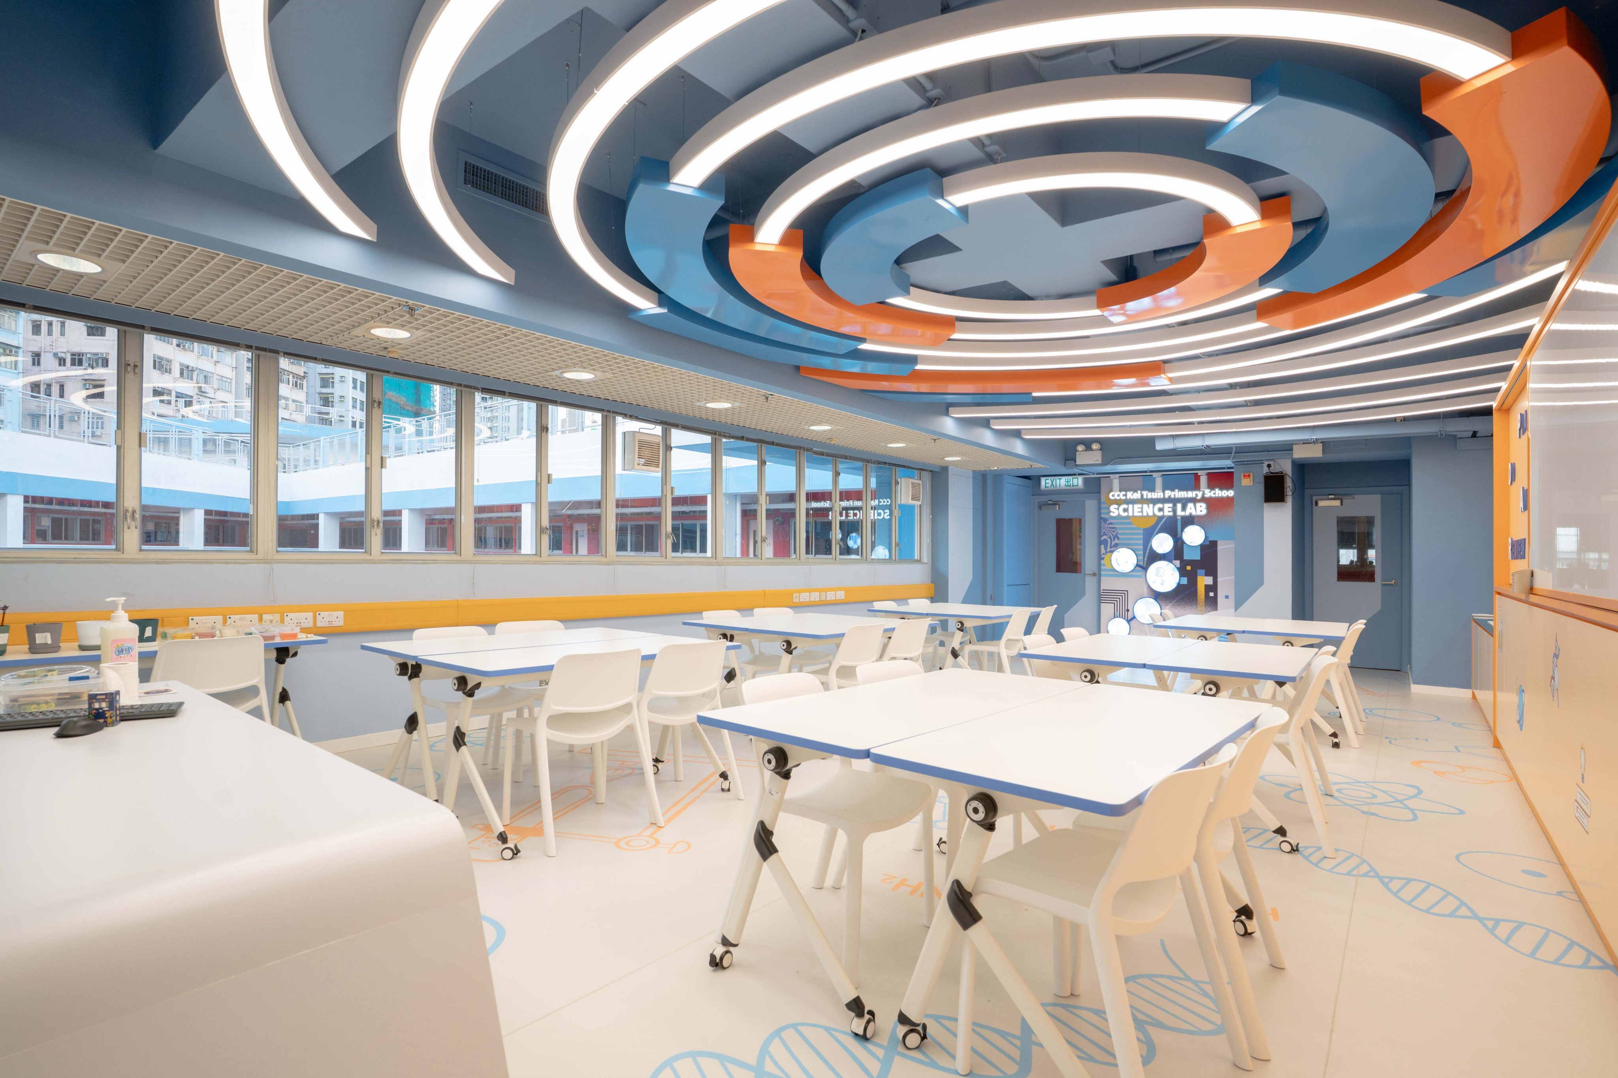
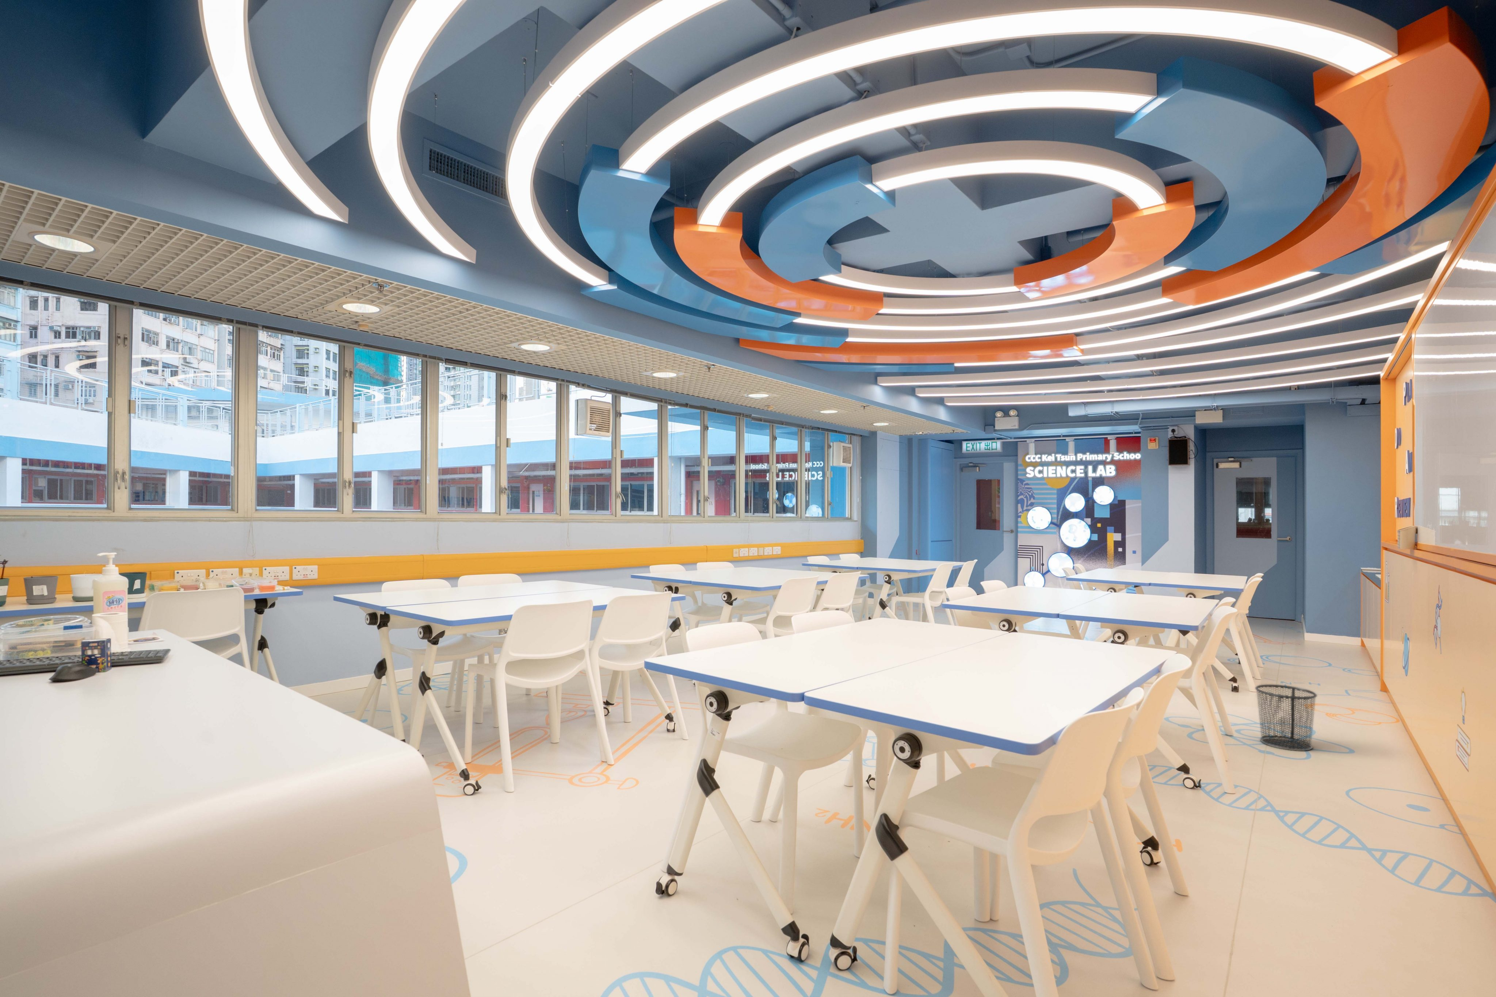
+ waste bin [1254,684,1318,751]
